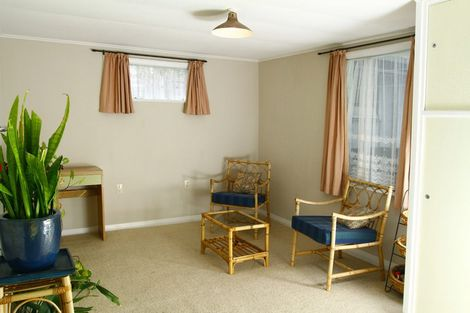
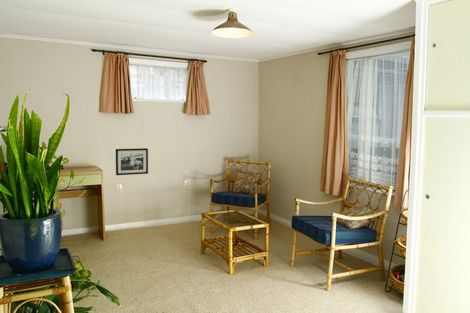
+ picture frame [115,147,149,176]
